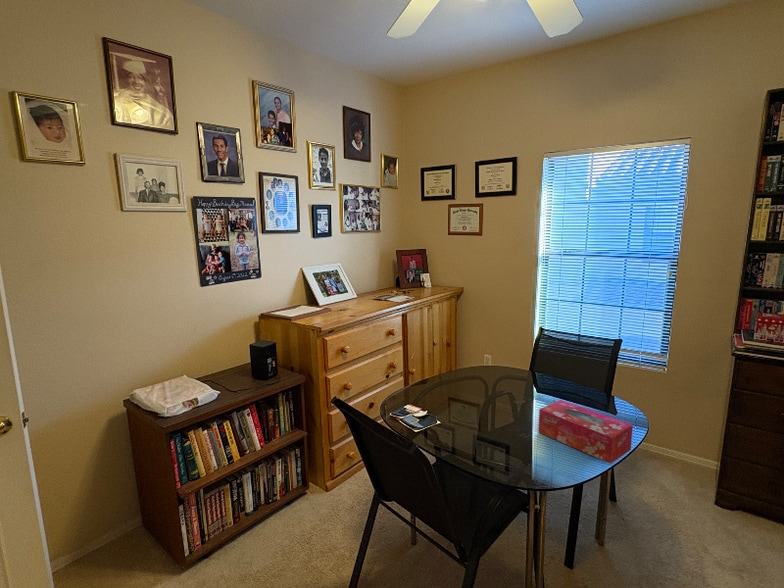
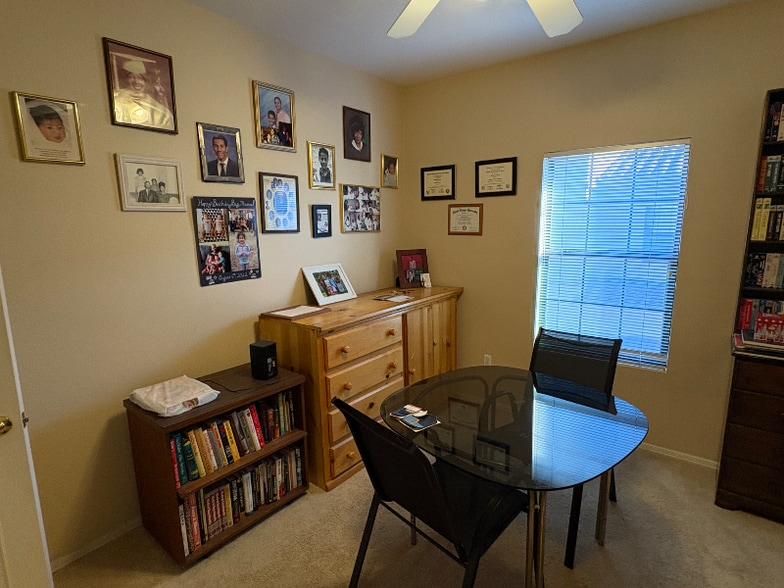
- tissue box [537,399,634,465]
